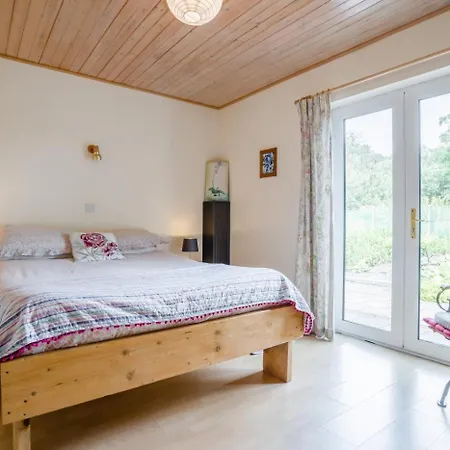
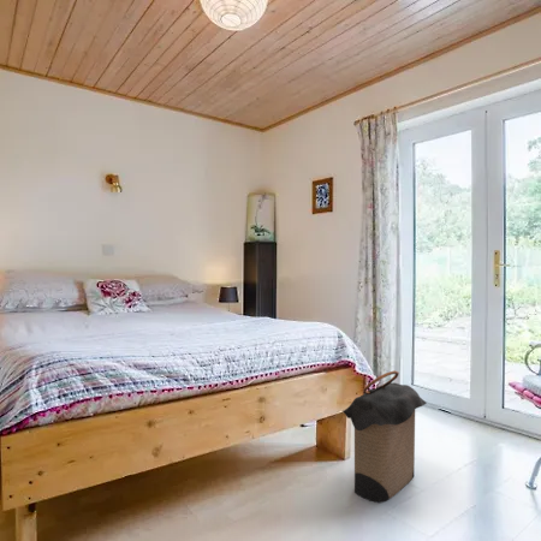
+ laundry hamper [341,369,428,504]
